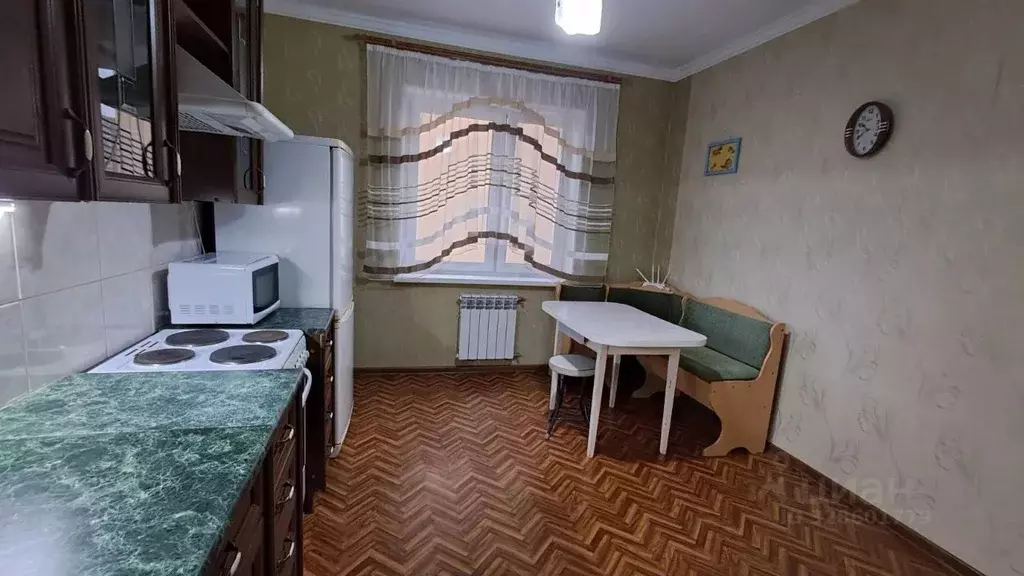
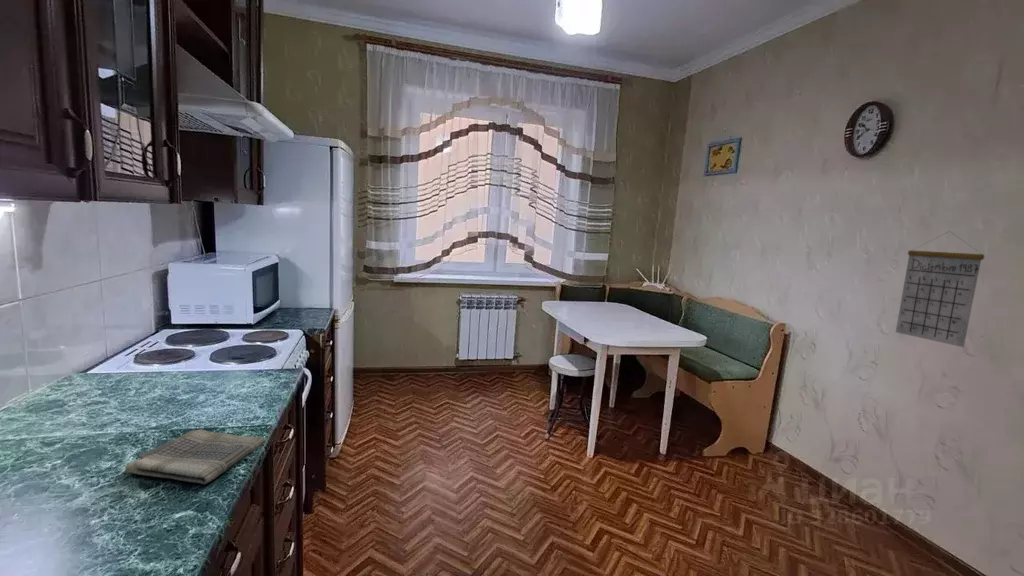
+ calendar [895,230,985,348]
+ dish towel [124,428,266,485]
